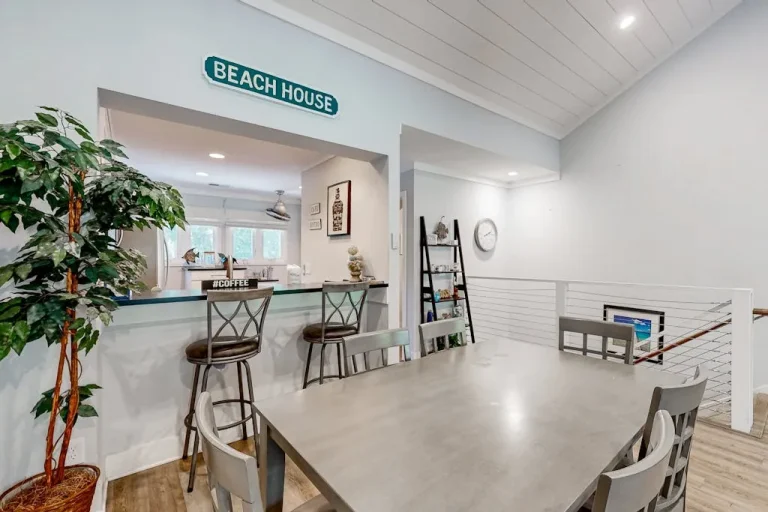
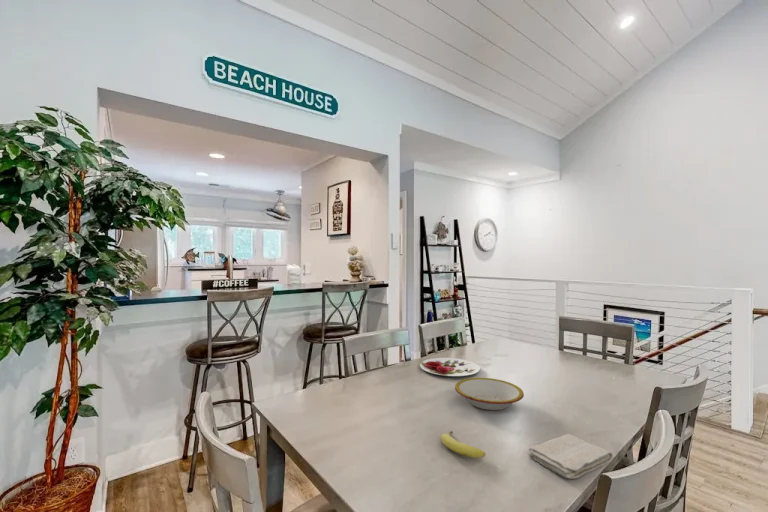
+ plate [419,357,481,377]
+ bowl [454,377,525,411]
+ fruit [440,430,486,459]
+ washcloth [528,433,614,480]
